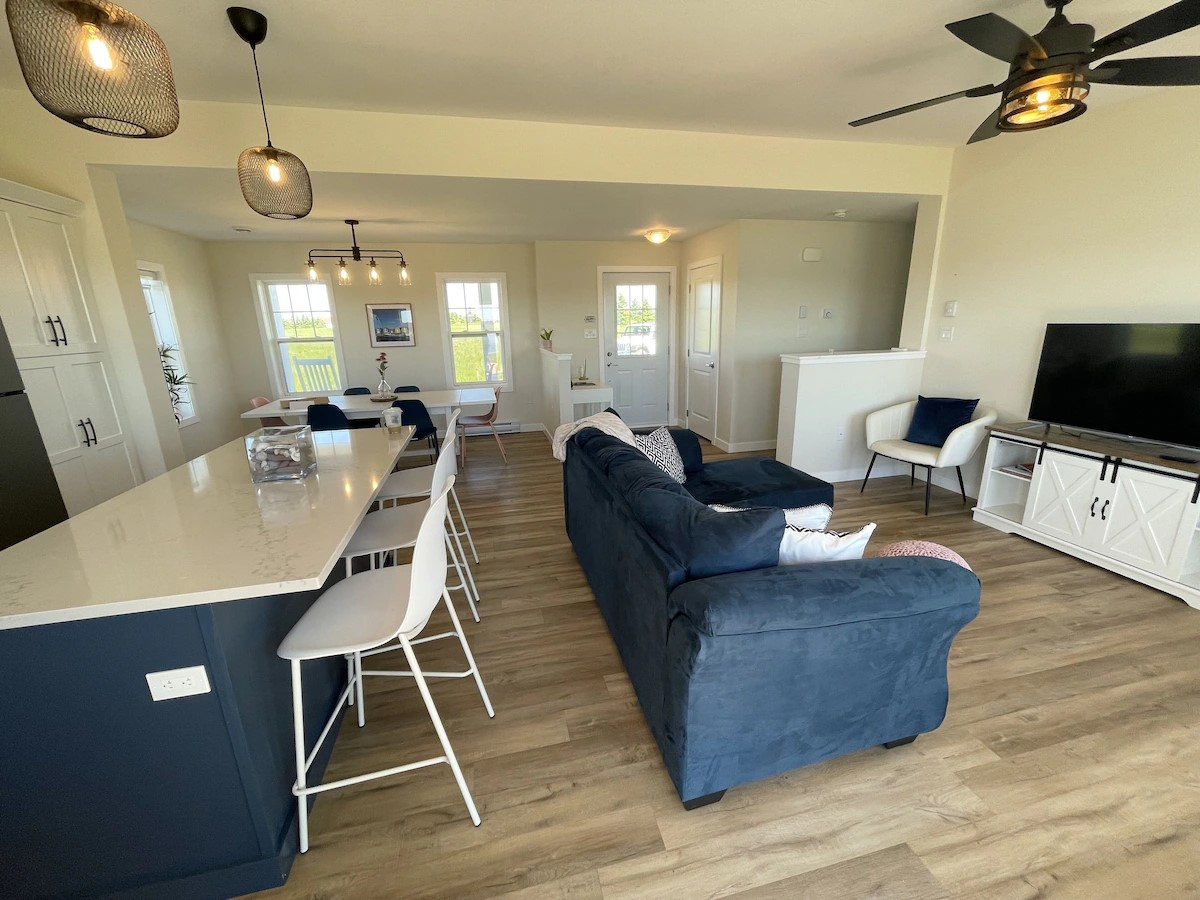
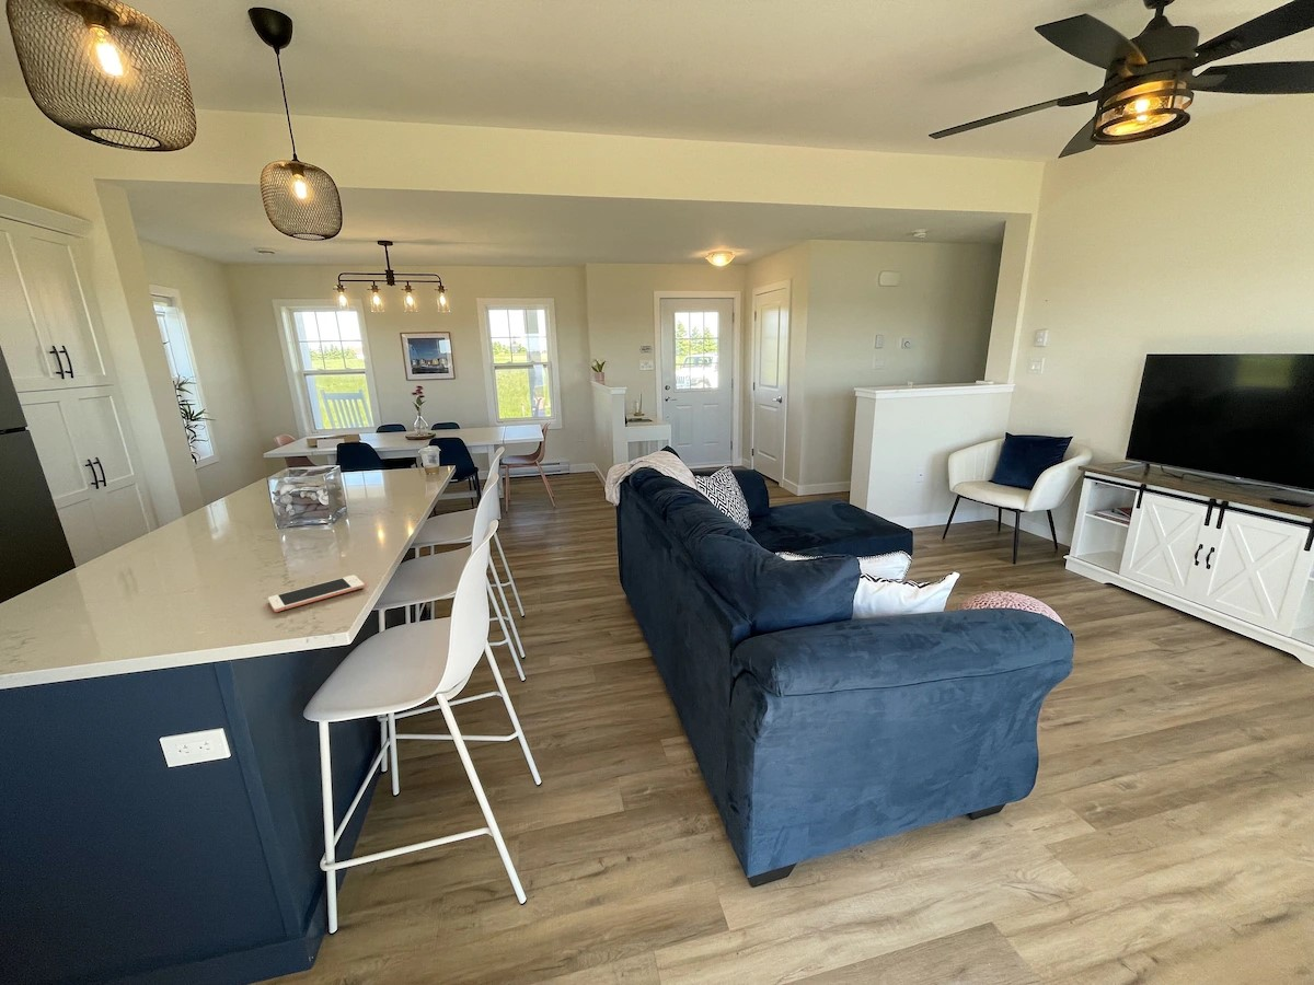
+ cell phone [267,573,366,613]
